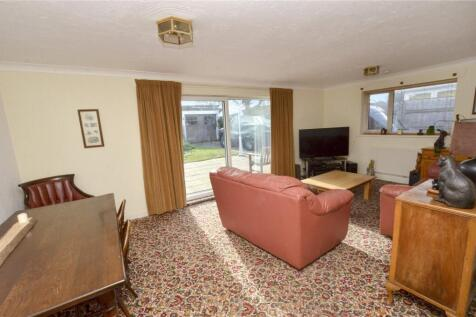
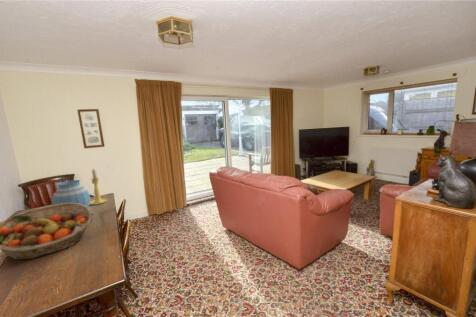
+ vase [51,179,91,208]
+ fruit basket [0,203,94,261]
+ candle holder [90,169,109,206]
